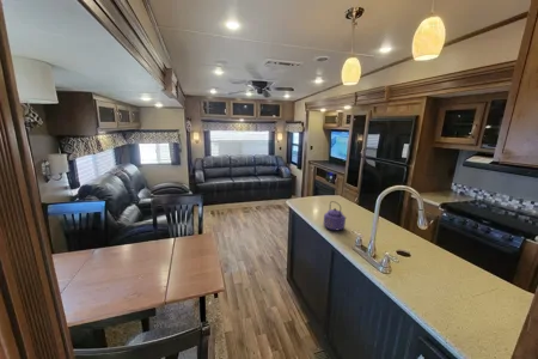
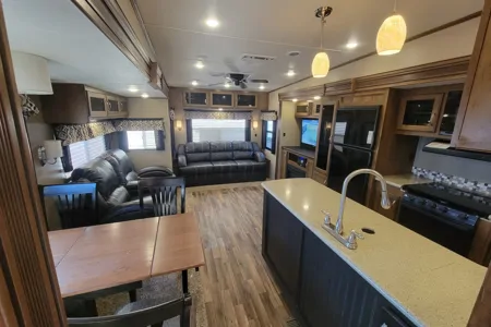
- kettle [323,200,347,231]
